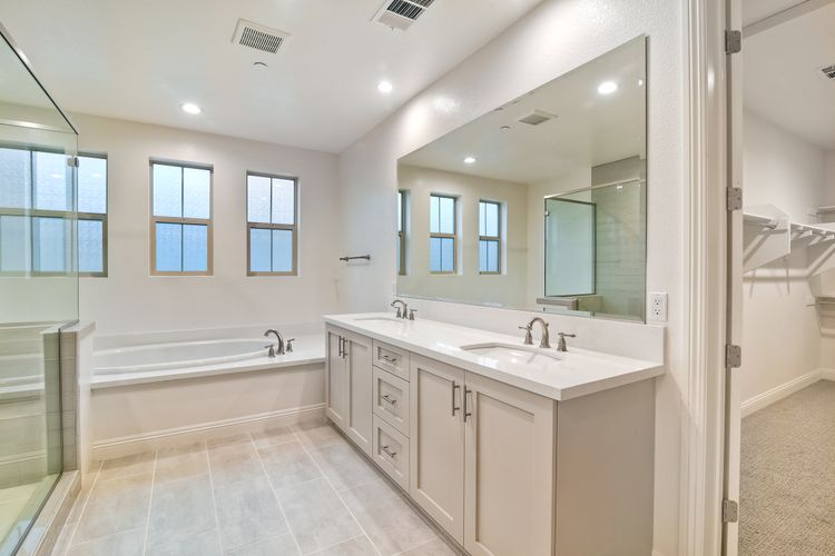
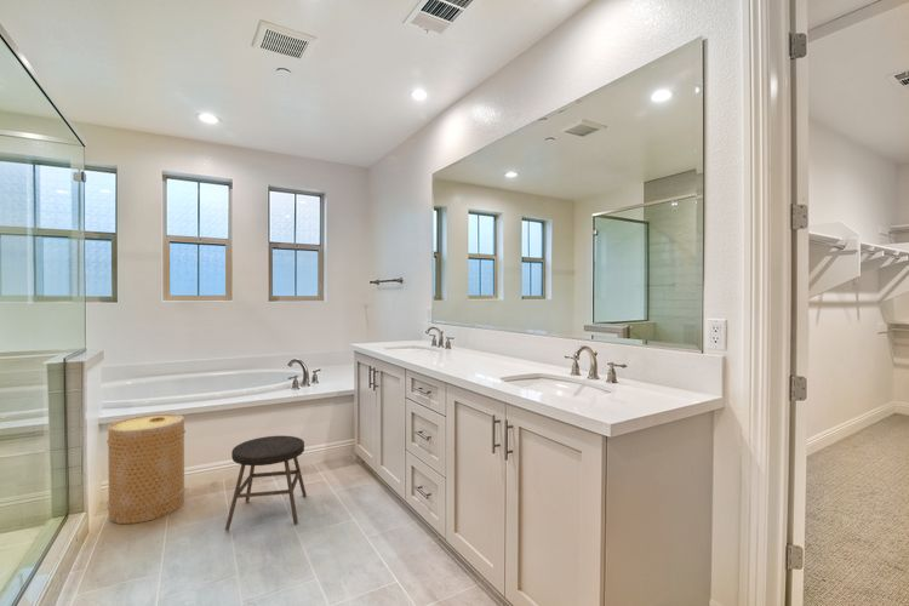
+ basket [105,412,187,525]
+ stool [224,435,308,532]
